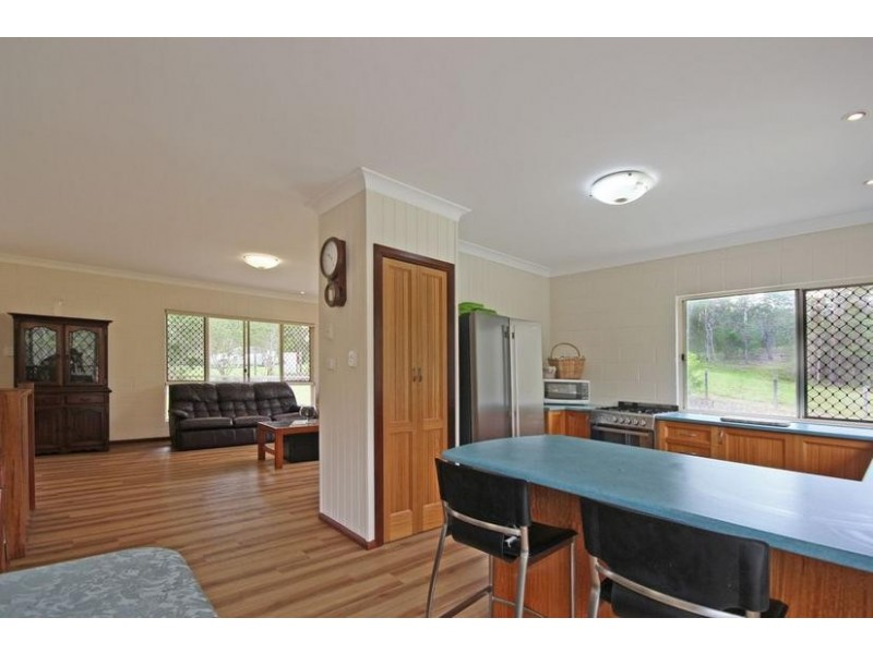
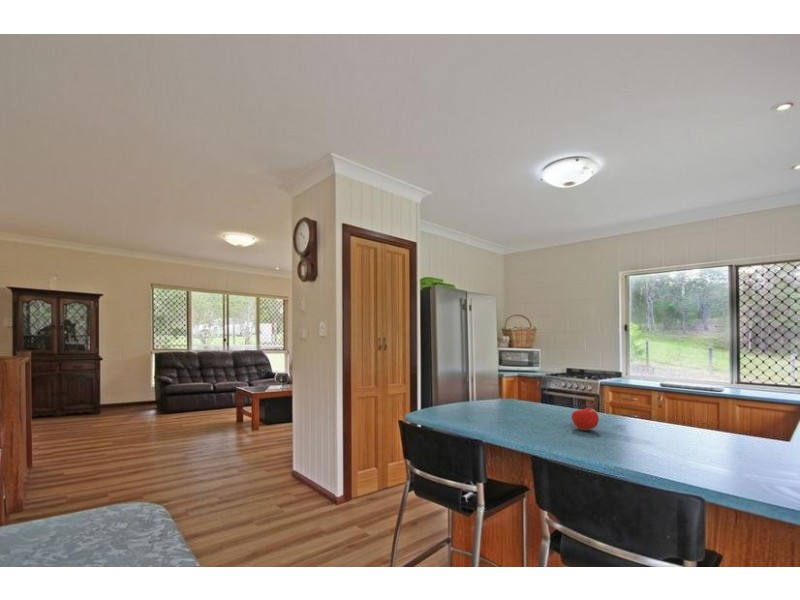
+ fruit [570,404,600,431]
